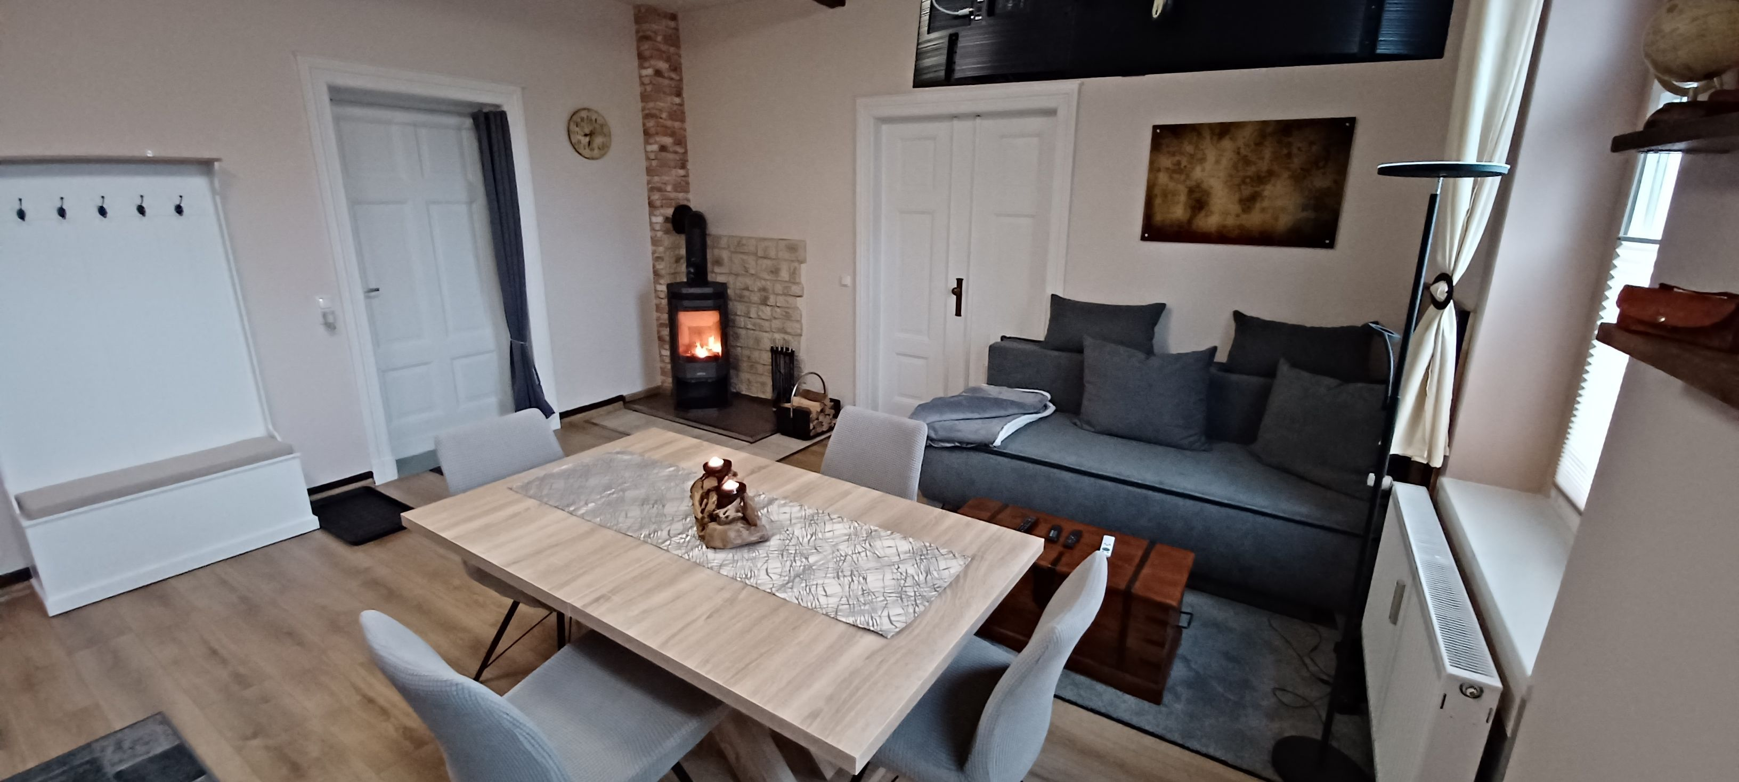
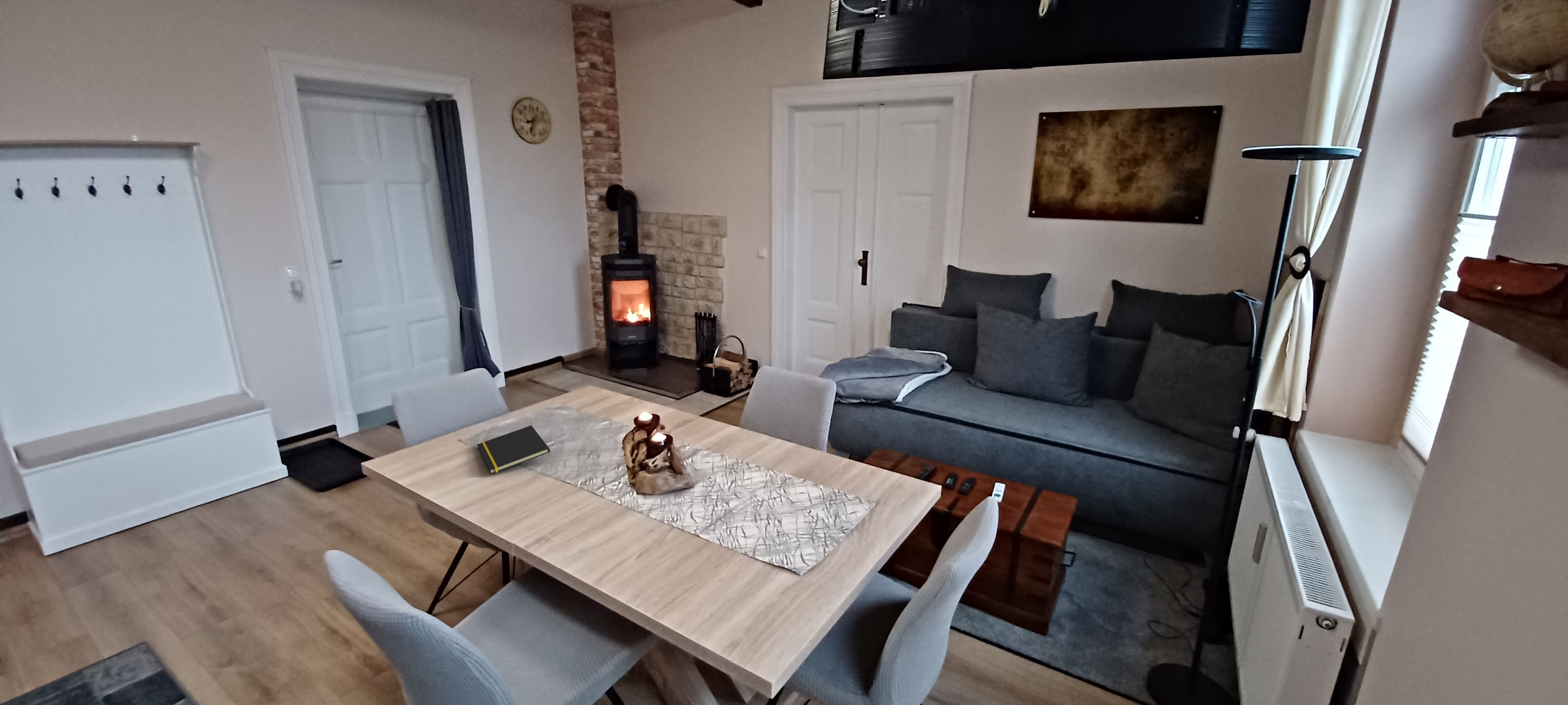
+ notepad [477,425,551,474]
